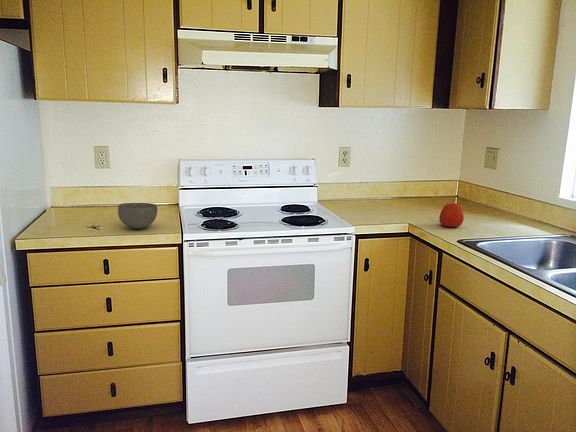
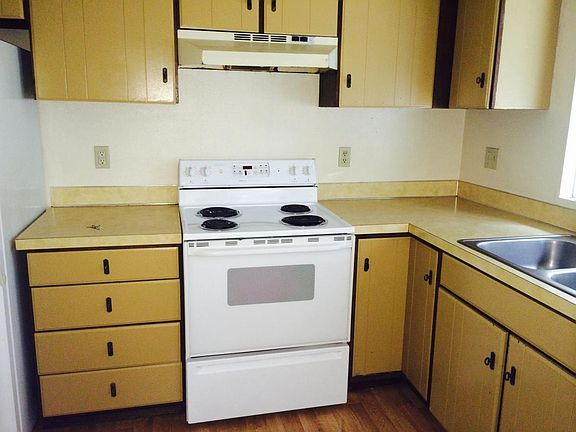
- bowl [117,202,158,230]
- apple [438,203,465,228]
